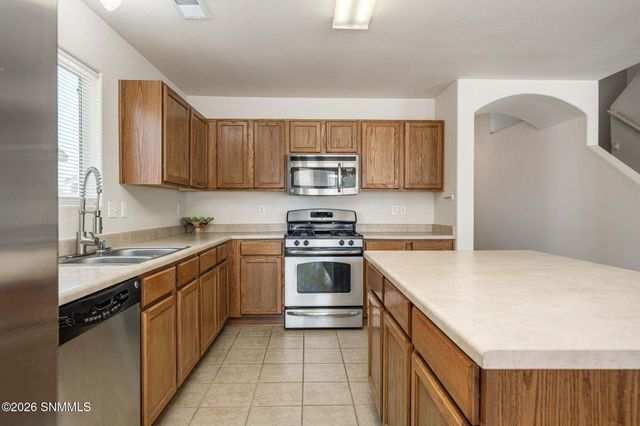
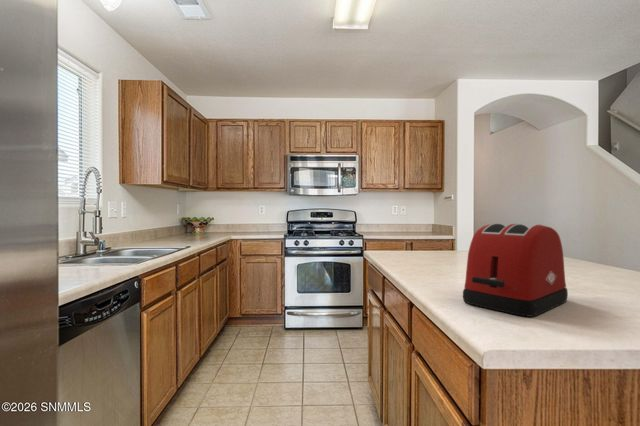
+ toaster [462,222,569,318]
